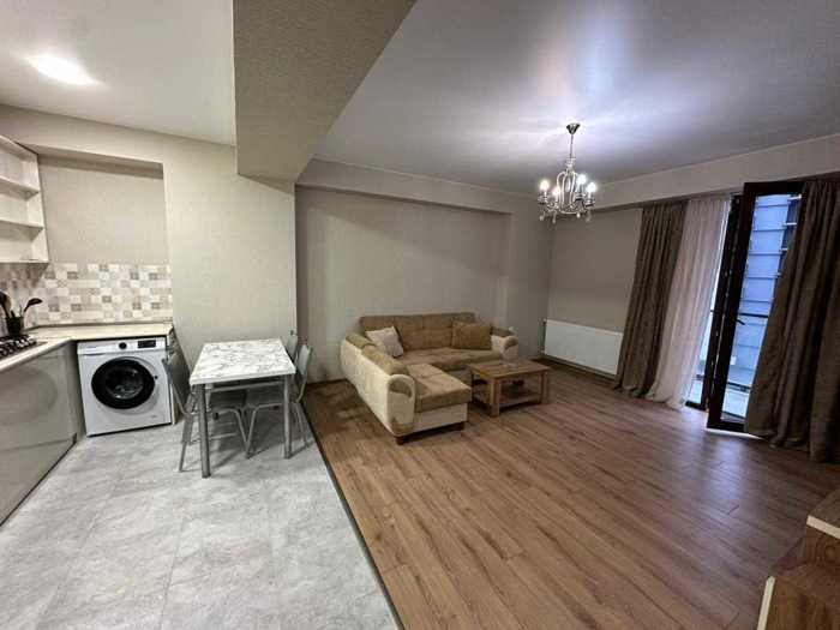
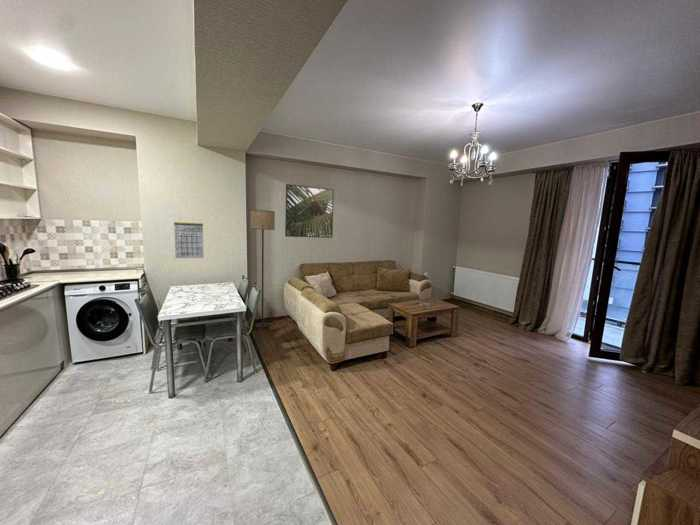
+ floor lamp [250,209,276,329]
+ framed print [284,183,335,239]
+ calendar [173,217,204,259]
